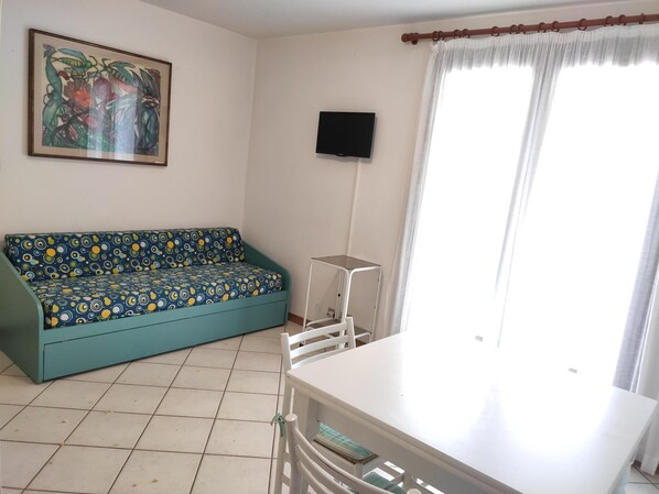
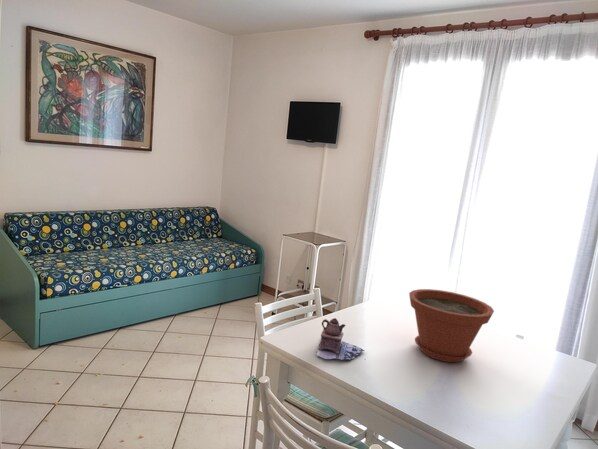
+ teapot [314,317,366,361]
+ plant pot [408,288,495,363]
